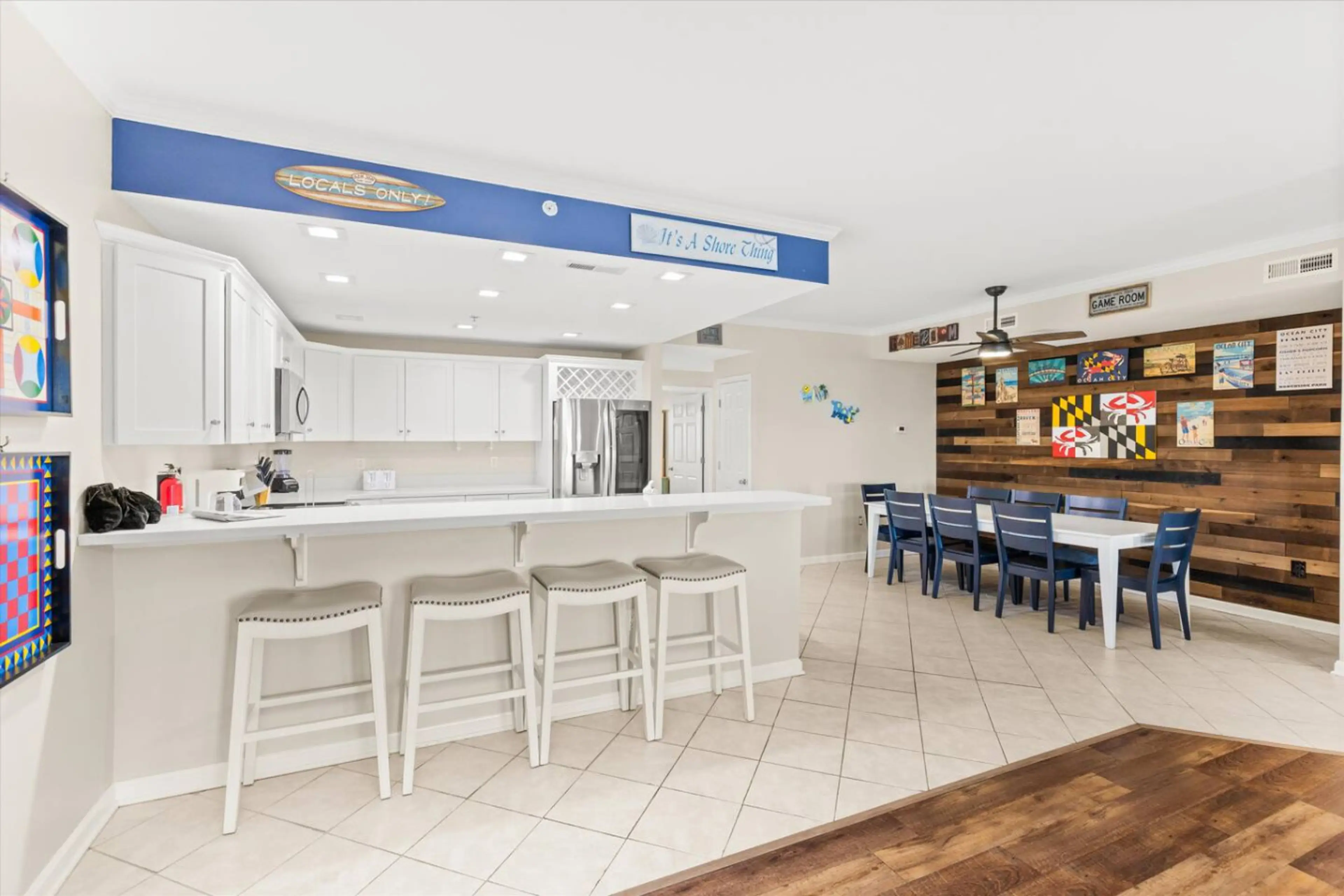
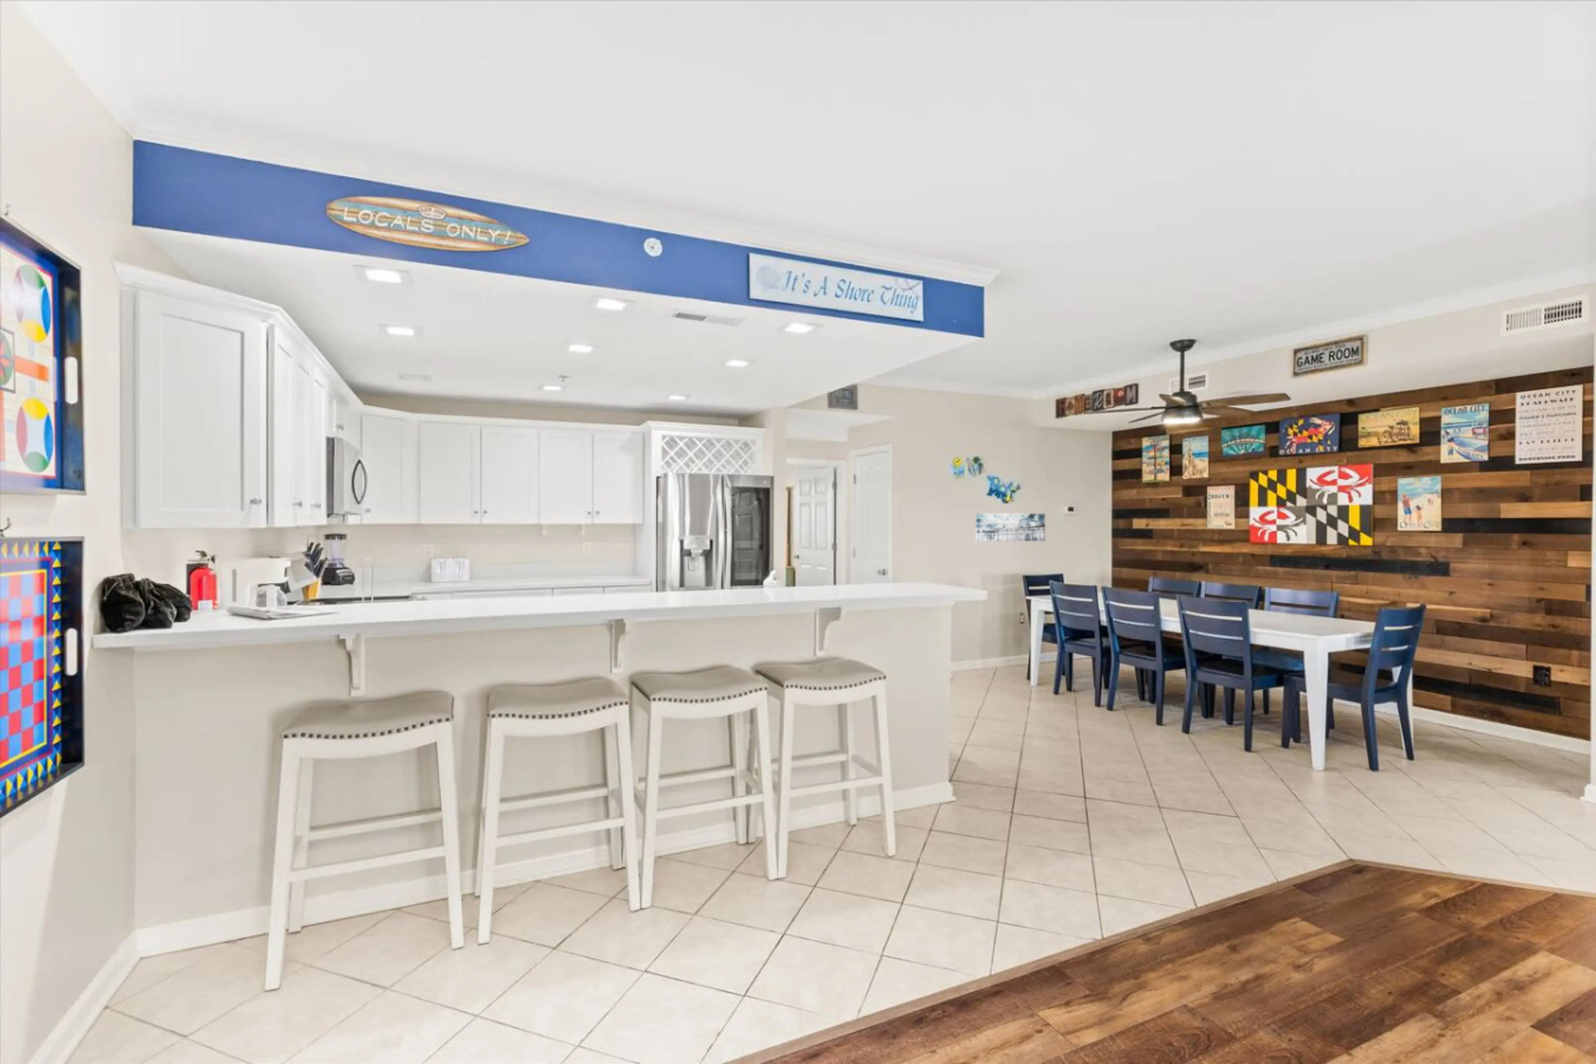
+ wall art [975,513,1046,542]
